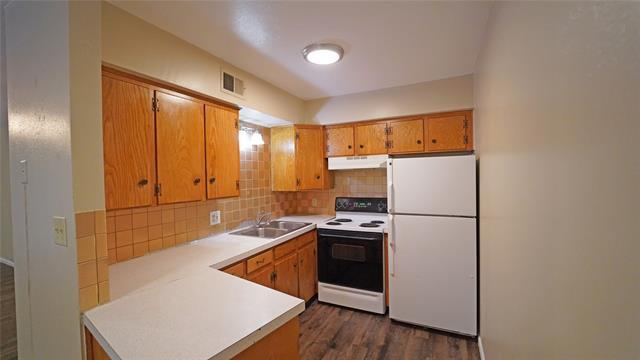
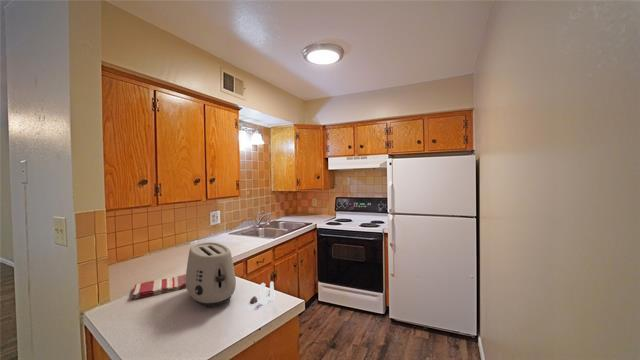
+ dish towel [130,273,187,300]
+ toaster [185,241,237,308]
+ salt and pepper shaker set [249,280,277,305]
